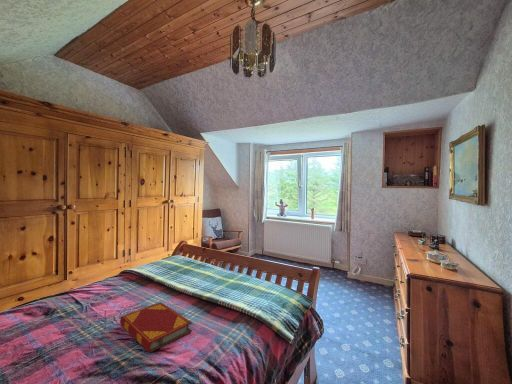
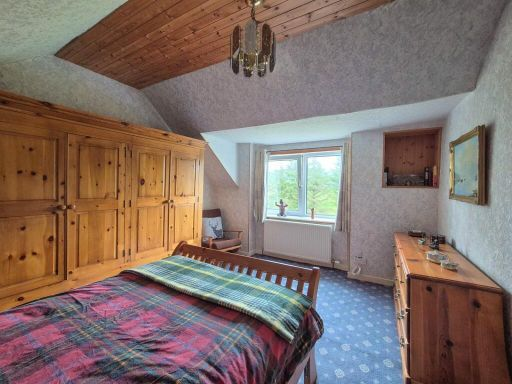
- hardback book [119,301,193,354]
